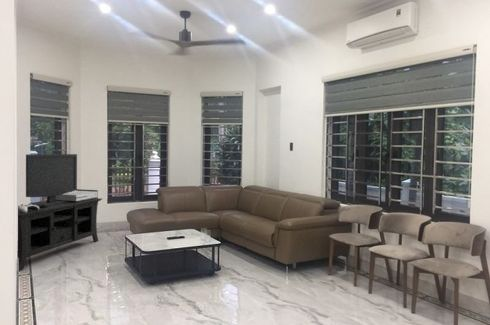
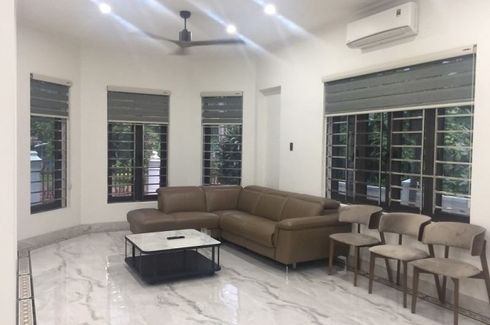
- media console [17,153,103,272]
